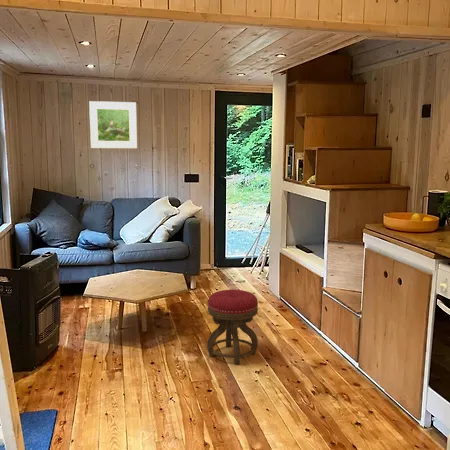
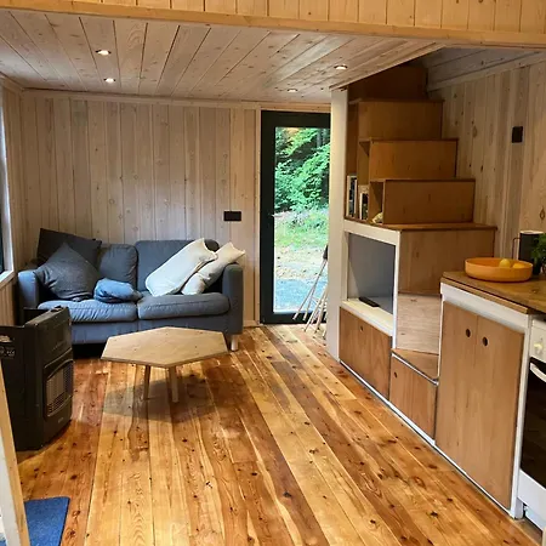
- stool [206,289,259,366]
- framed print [88,100,138,149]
